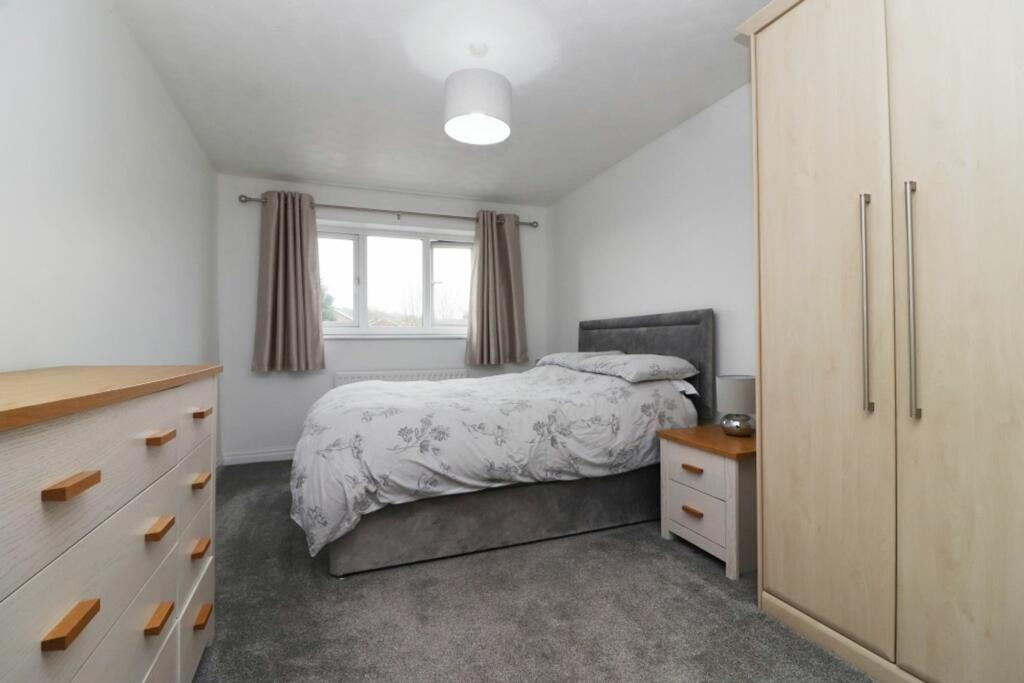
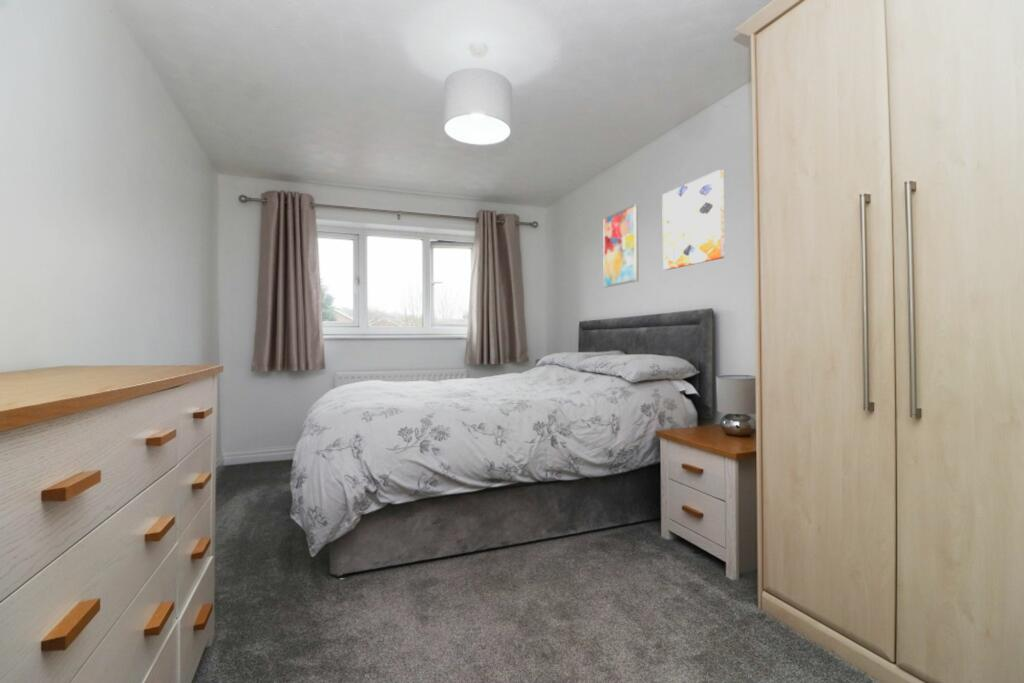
+ wall art [661,169,726,271]
+ wall art [602,203,640,289]
